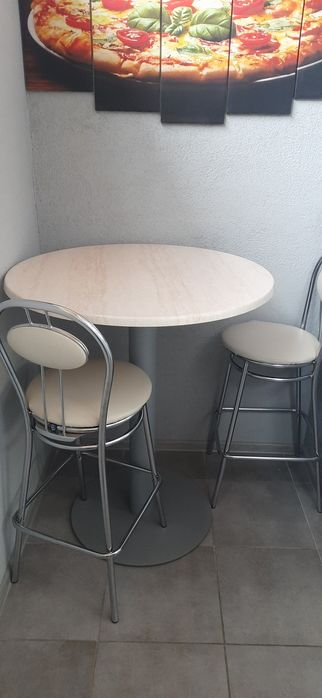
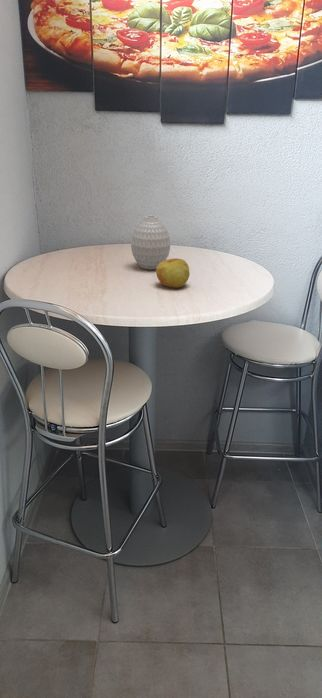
+ apple [155,257,191,289]
+ vase [130,215,171,271]
